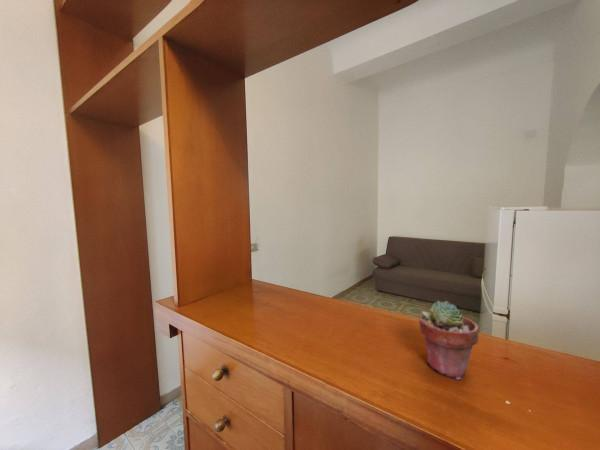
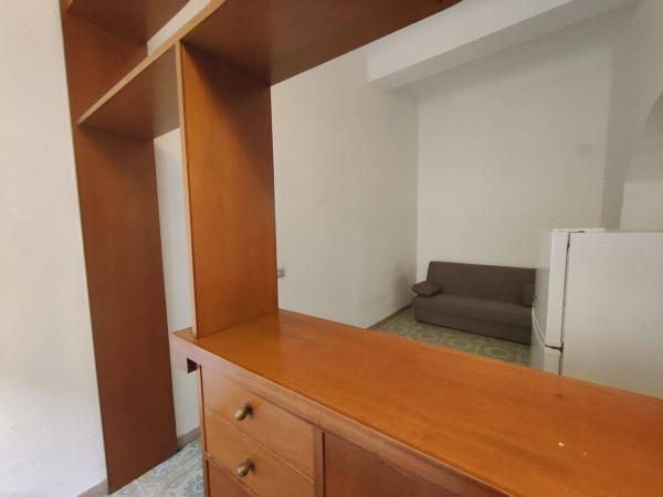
- potted succulent [418,300,480,381]
